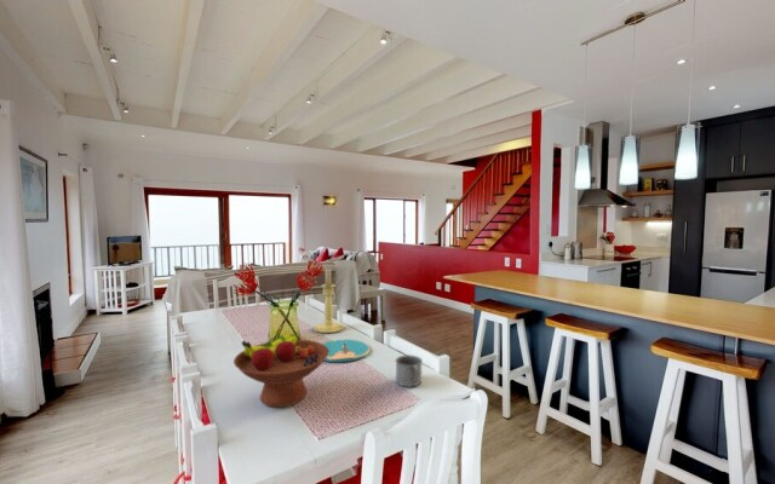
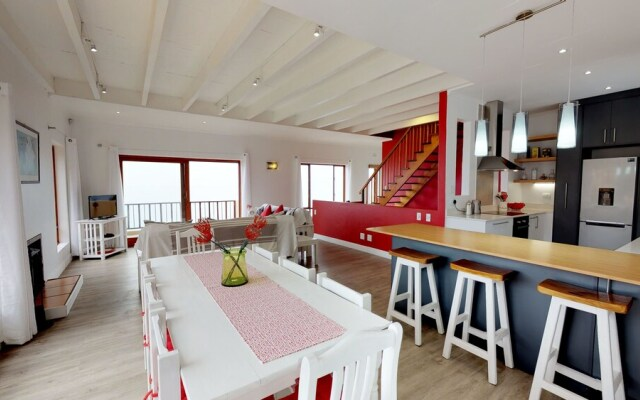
- mug [394,355,424,388]
- plate [322,339,372,363]
- candle holder [312,266,345,334]
- fruit bowl [232,333,329,409]
